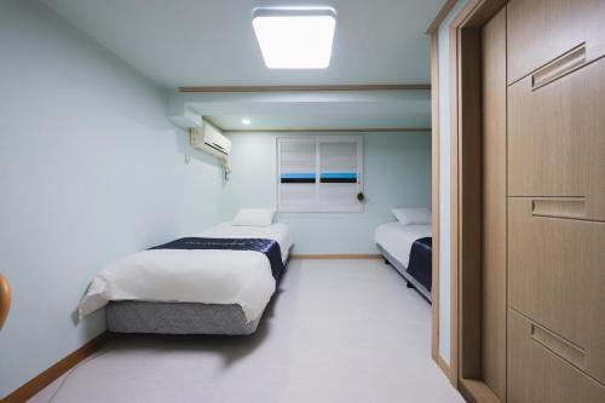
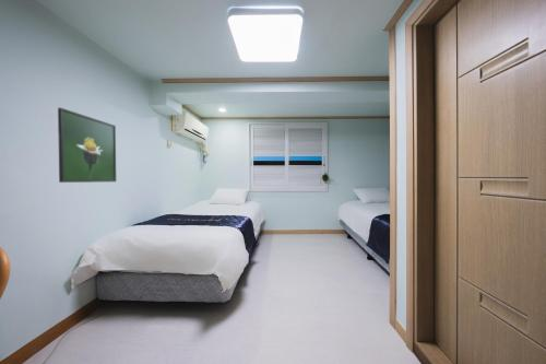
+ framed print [57,107,117,184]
